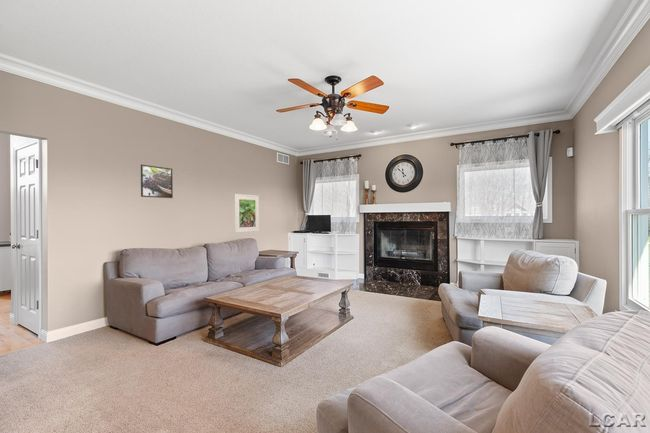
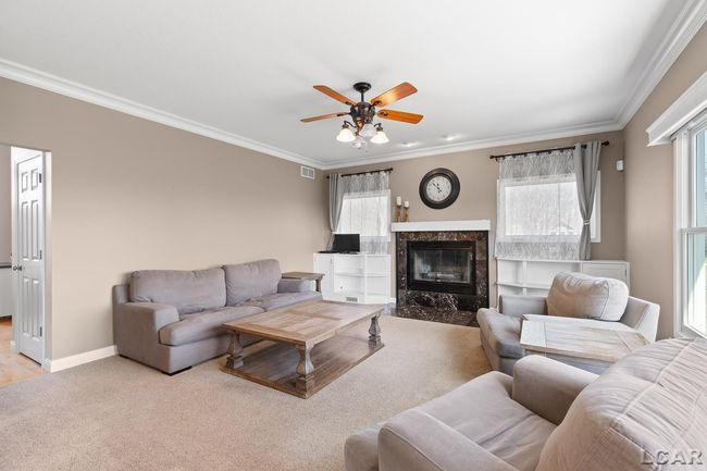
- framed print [234,193,260,234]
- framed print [140,164,174,199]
